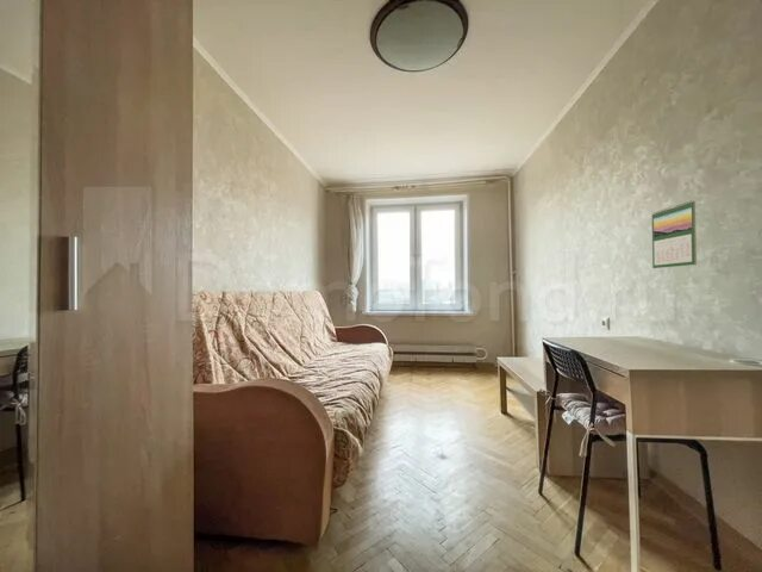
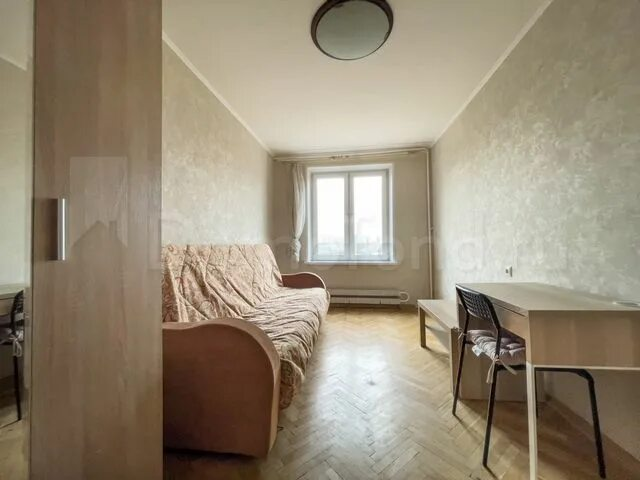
- calendar [651,199,698,269]
